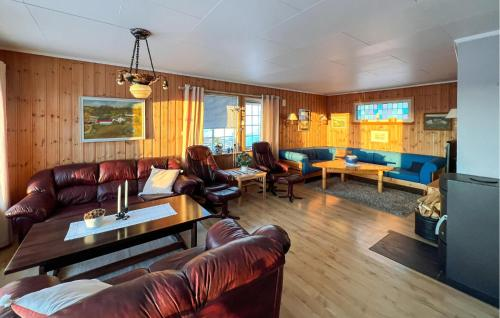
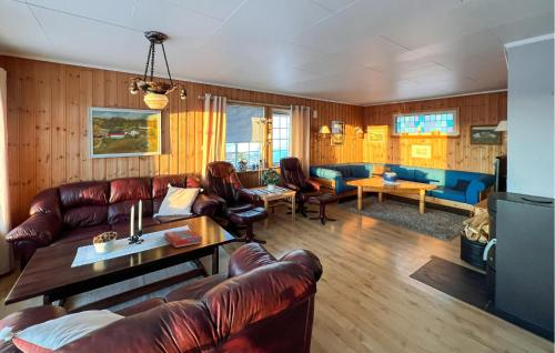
+ snack box [163,229,203,249]
